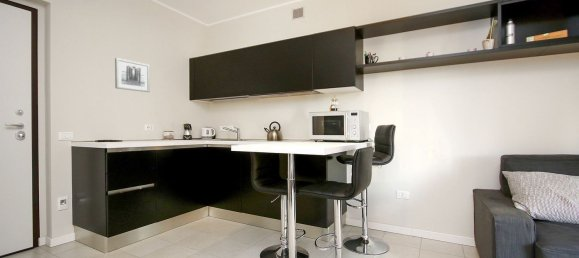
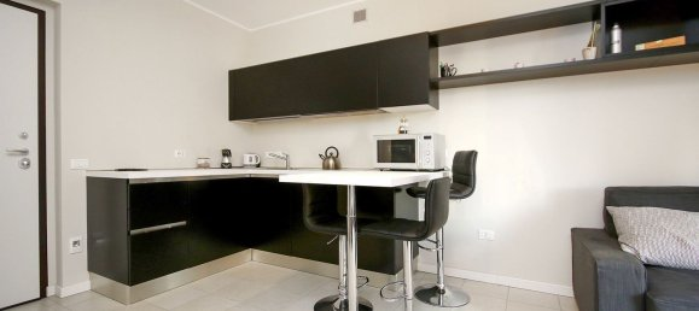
- wall art [114,57,151,93]
